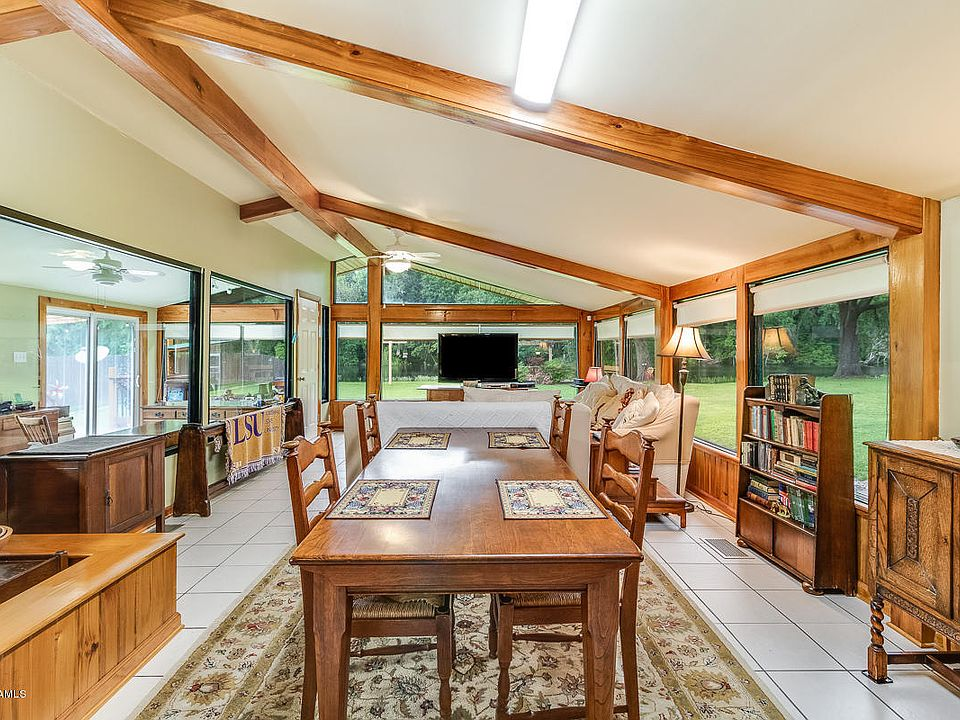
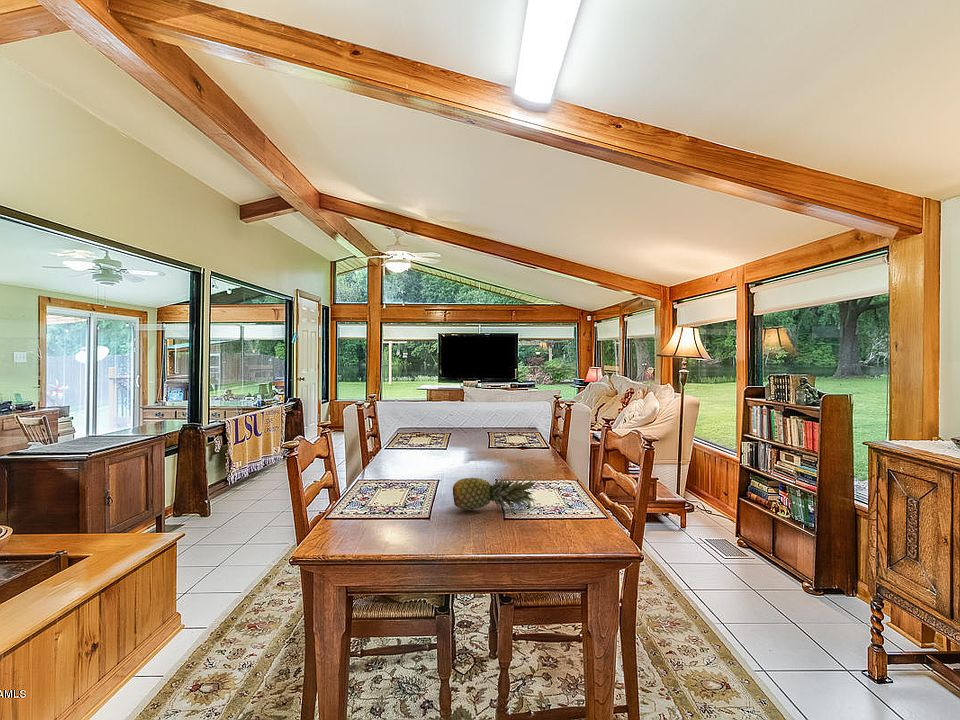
+ fruit [452,476,537,510]
